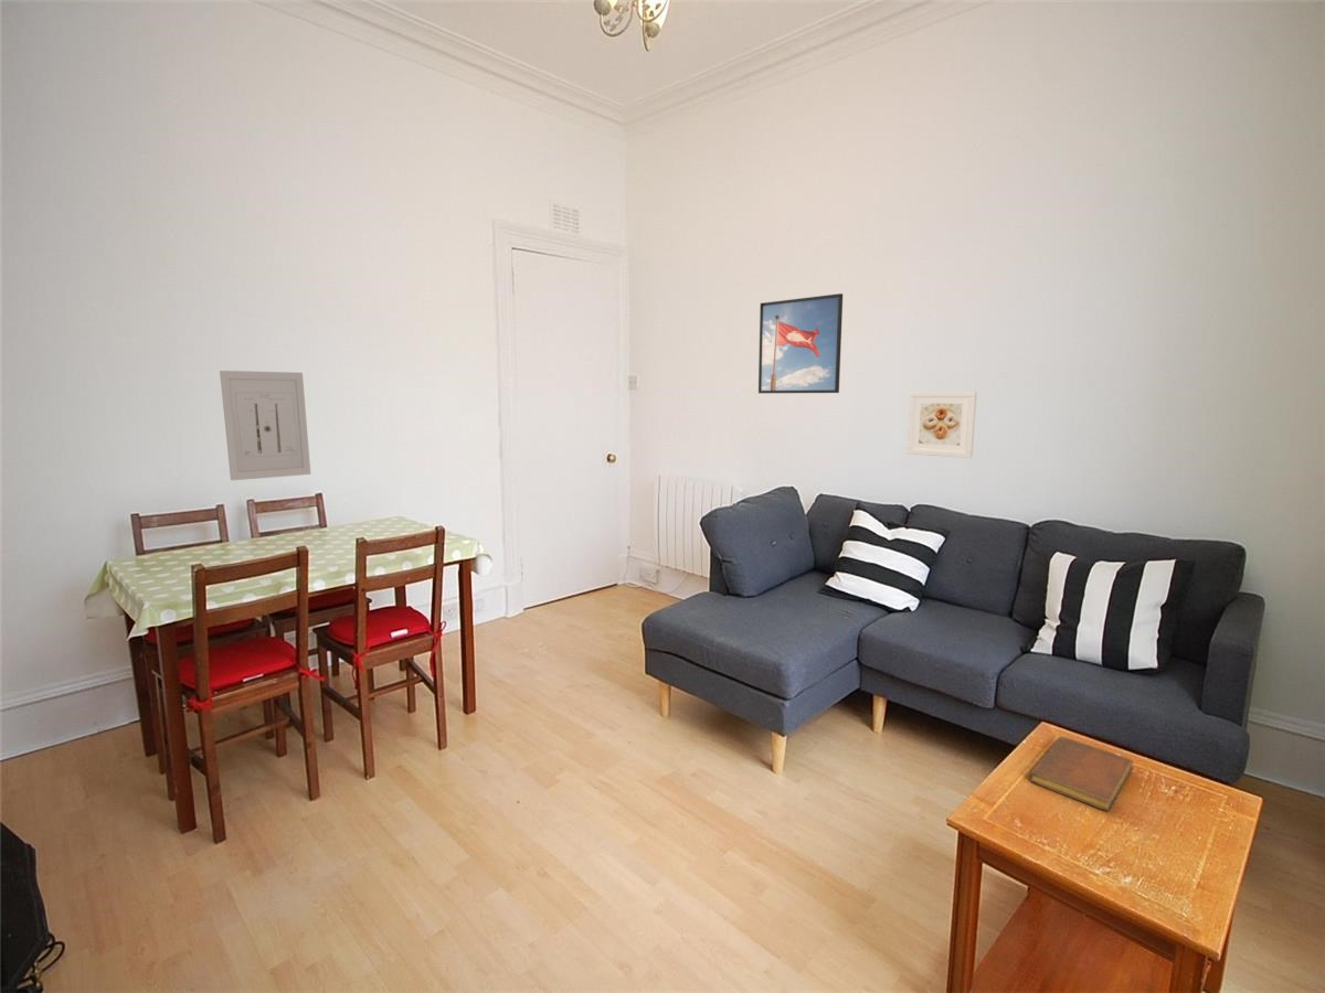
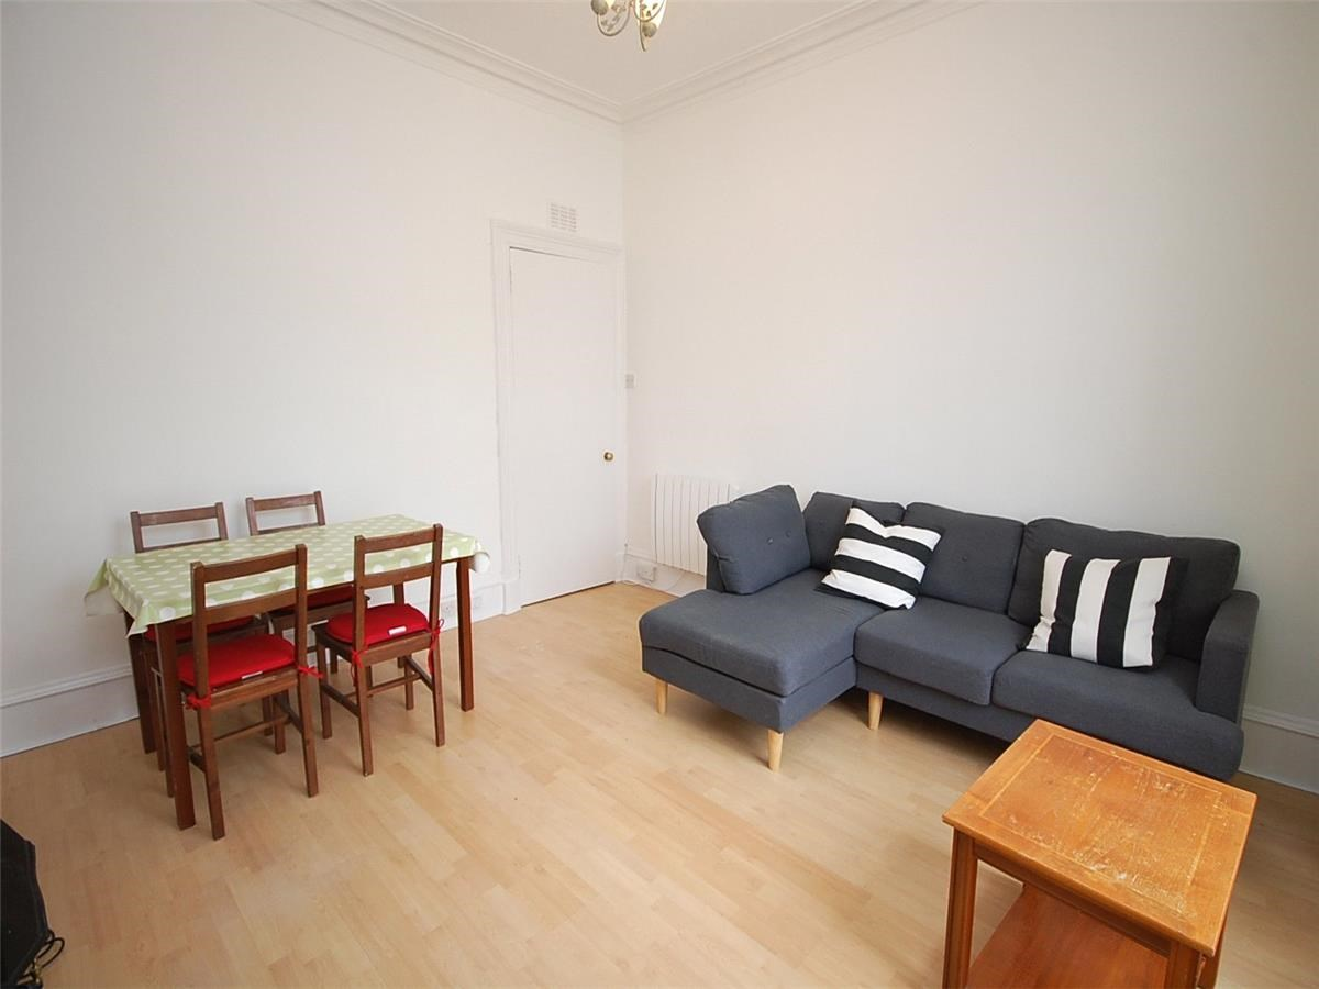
- wall art [219,370,311,481]
- notebook [1028,736,1134,812]
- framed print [905,391,978,459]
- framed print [757,292,844,394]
